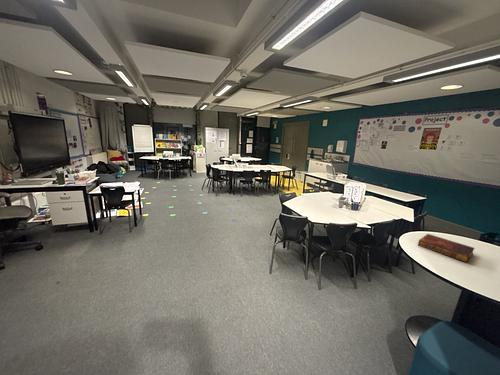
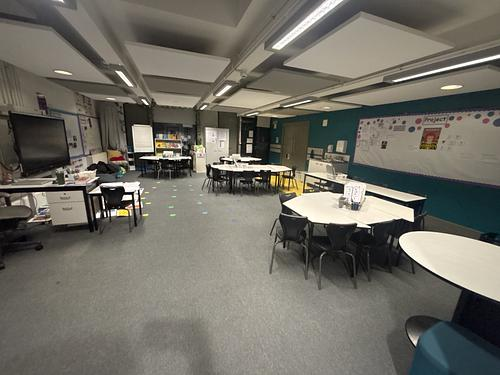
- book [417,233,476,263]
